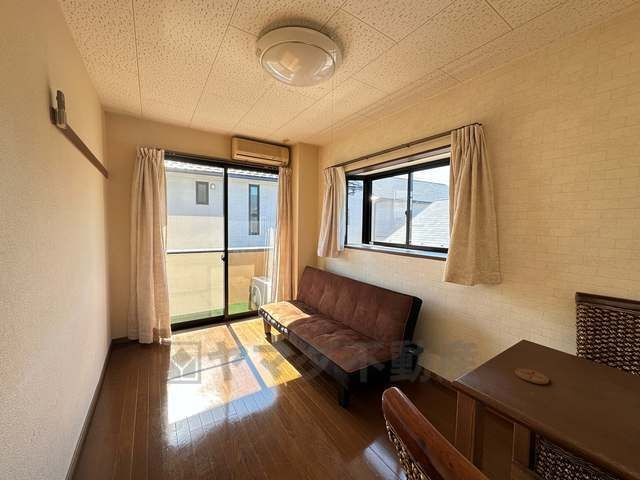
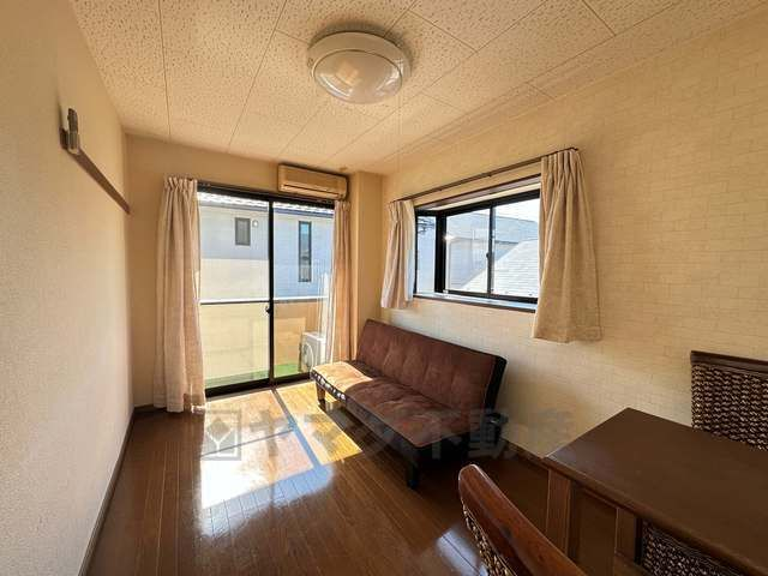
- coaster [514,367,550,385]
